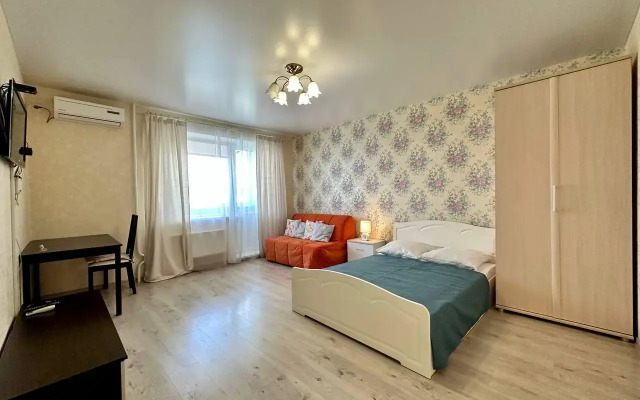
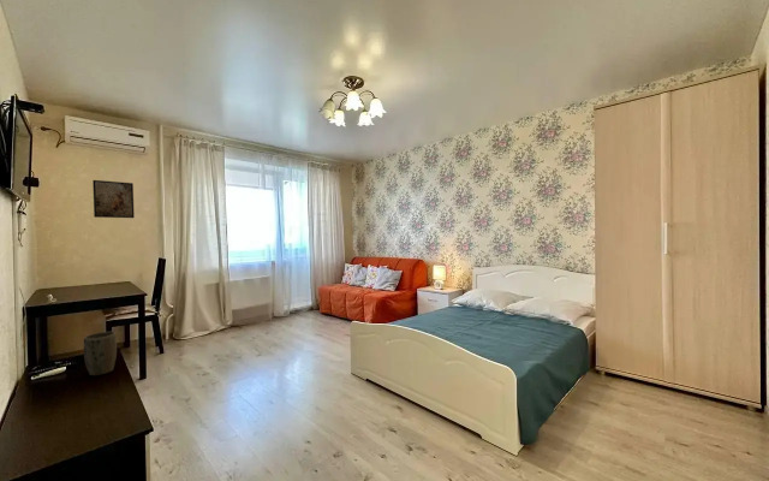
+ plant pot [83,331,118,376]
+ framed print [91,179,136,219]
